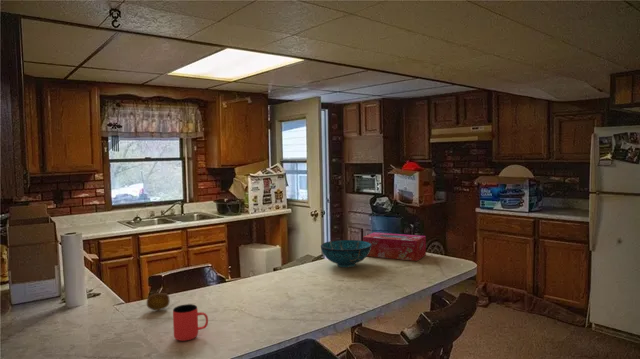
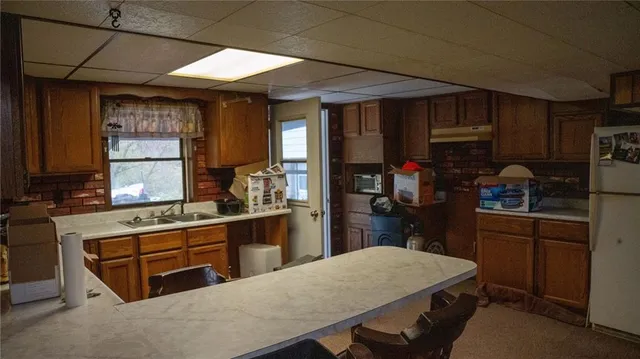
- tissue box [362,231,427,262]
- fruit [146,292,171,311]
- decorative bowl [320,239,372,268]
- cup [172,303,209,342]
